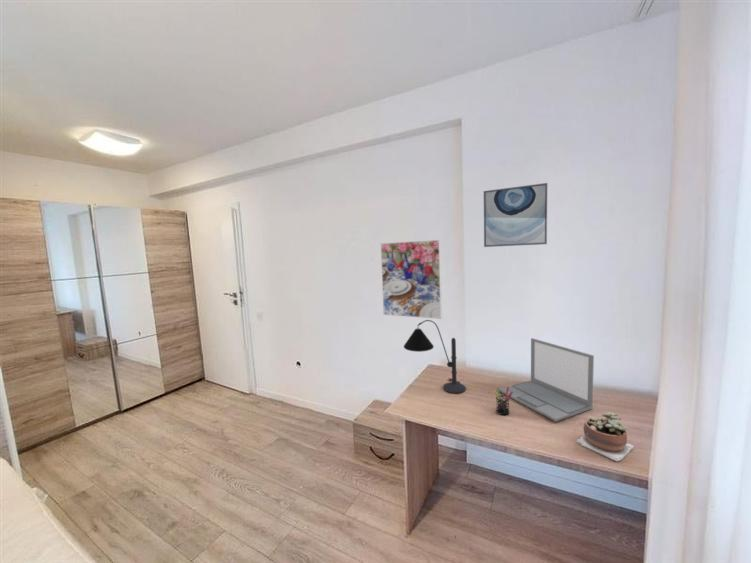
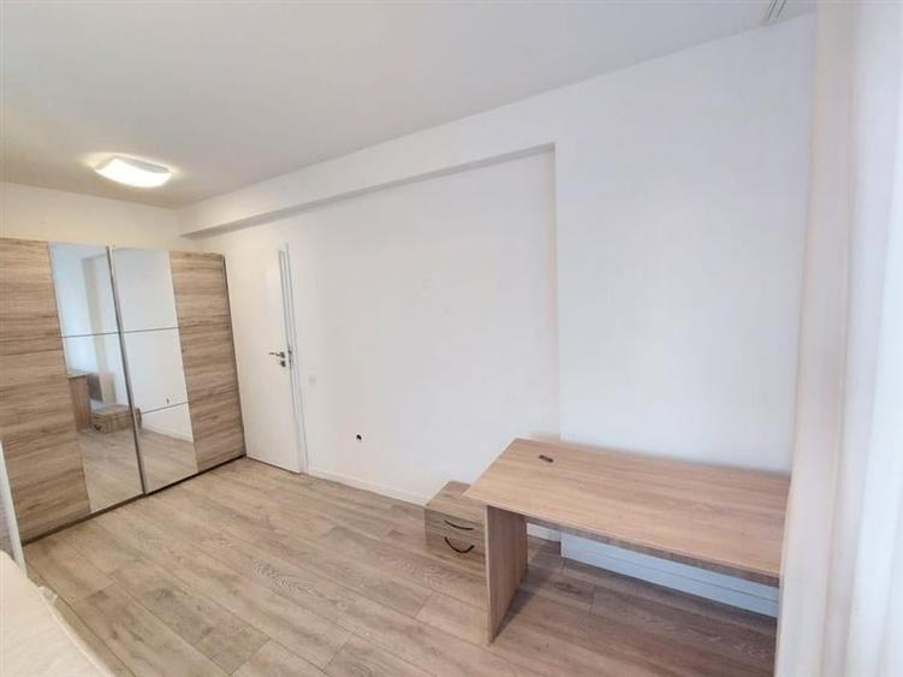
- laptop [498,337,595,423]
- desk lamp [403,319,467,394]
- wall art [483,182,548,248]
- succulent plant [575,411,635,462]
- pen holder [493,386,513,416]
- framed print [380,239,443,320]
